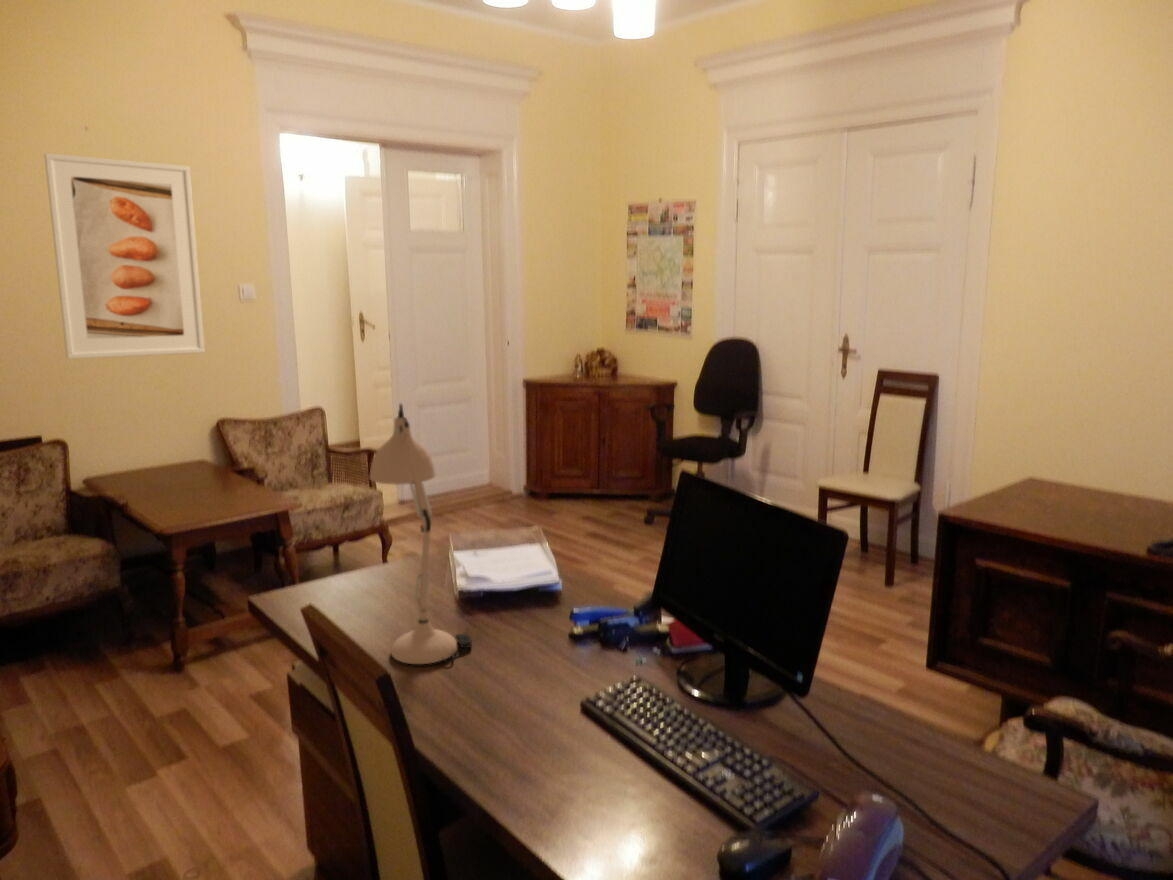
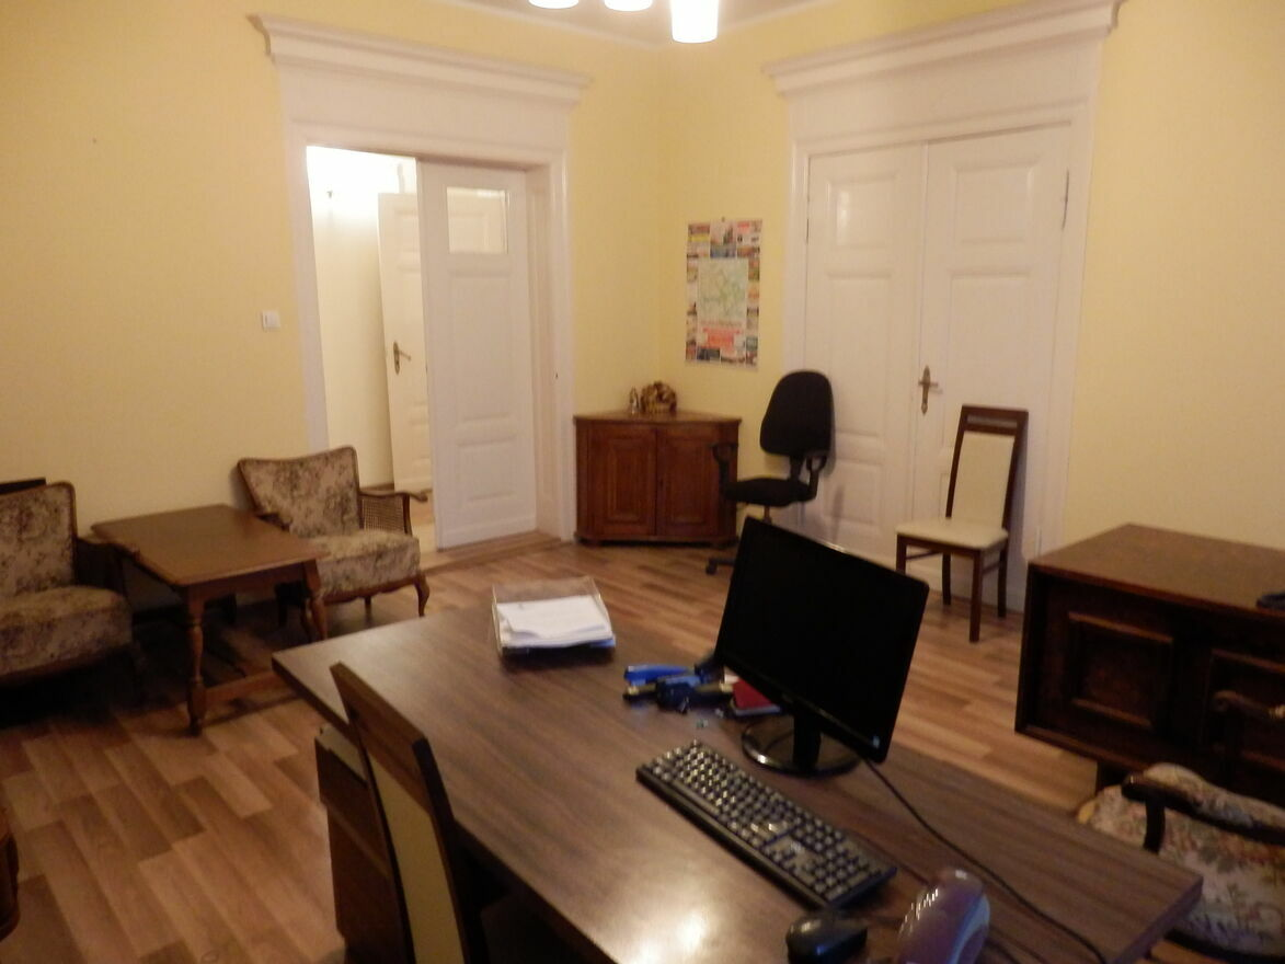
- desk lamp [369,402,473,665]
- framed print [43,152,206,360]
